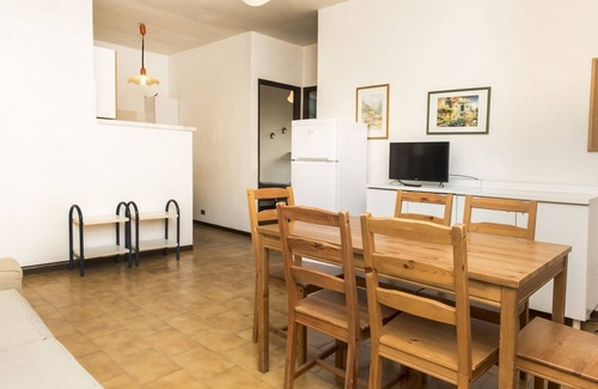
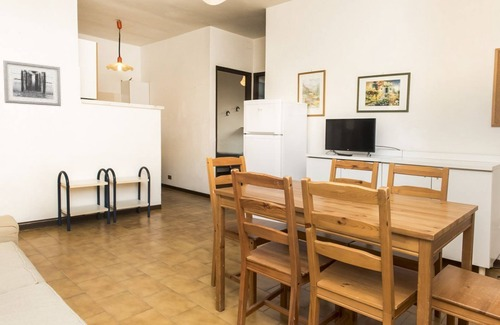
+ wall art [2,59,62,107]
